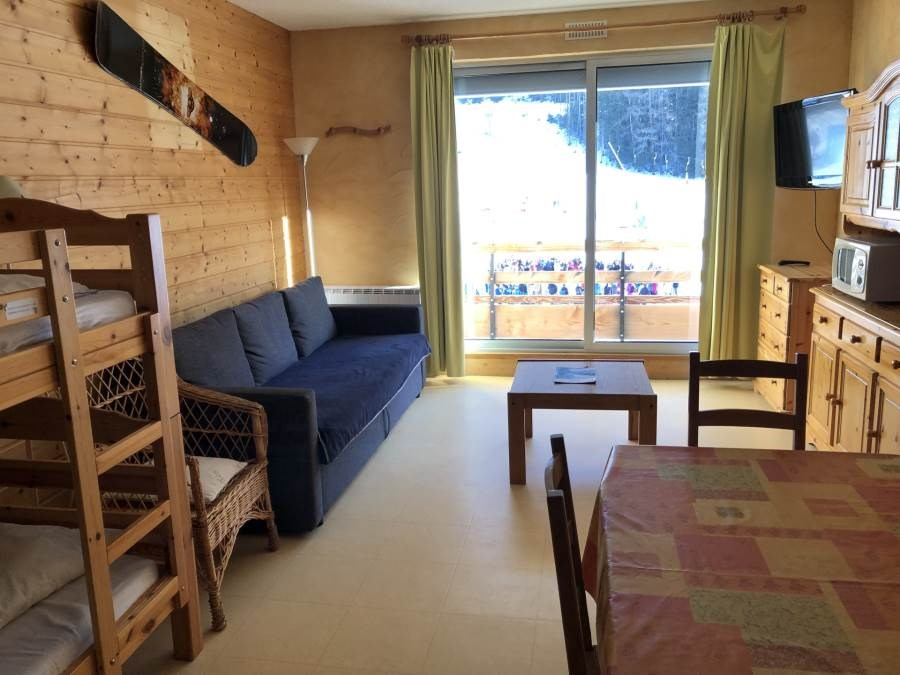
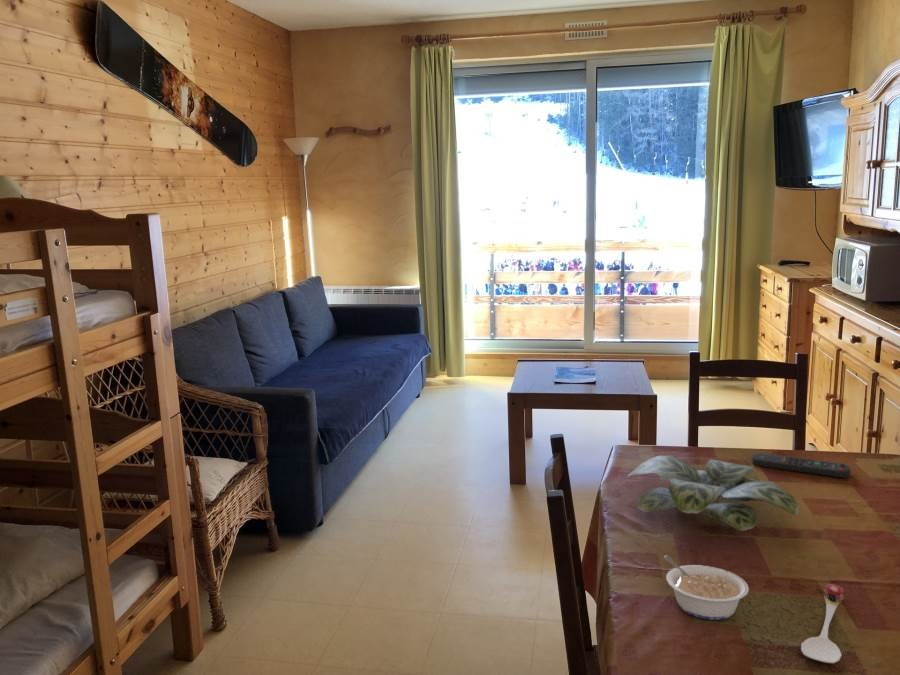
+ spoon [800,583,845,664]
+ plant [627,454,800,531]
+ remote control [751,452,851,479]
+ legume [663,554,750,621]
